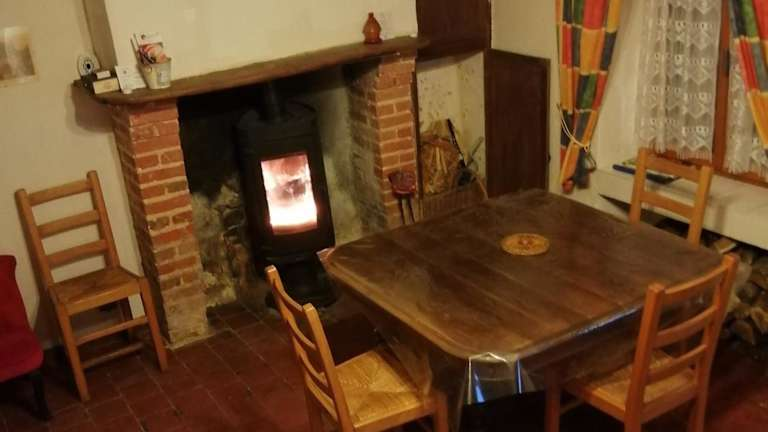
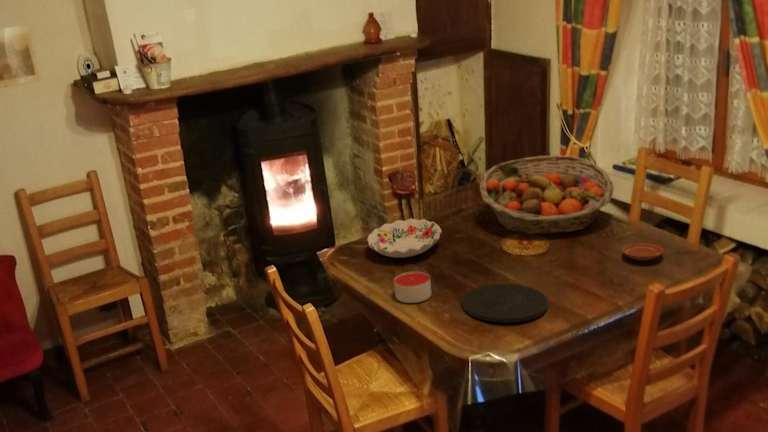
+ fruit basket [479,154,615,236]
+ plate [461,283,549,324]
+ plate [621,242,665,262]
+ decorative bowl [366,218,443,259]
+ candle [393,271,432,304]
